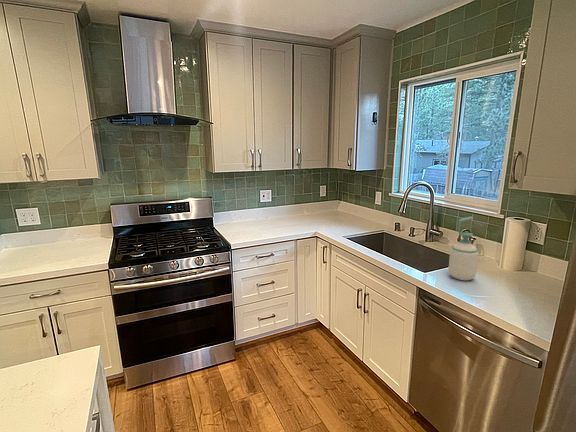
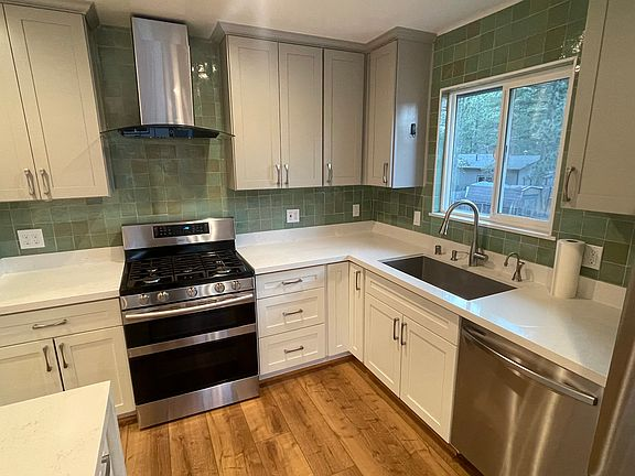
- soap bottle [448,215,480,281]
